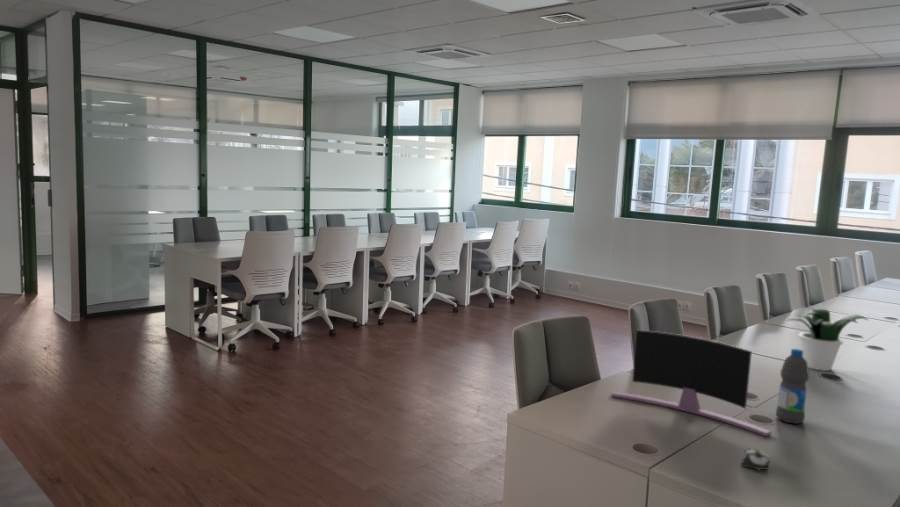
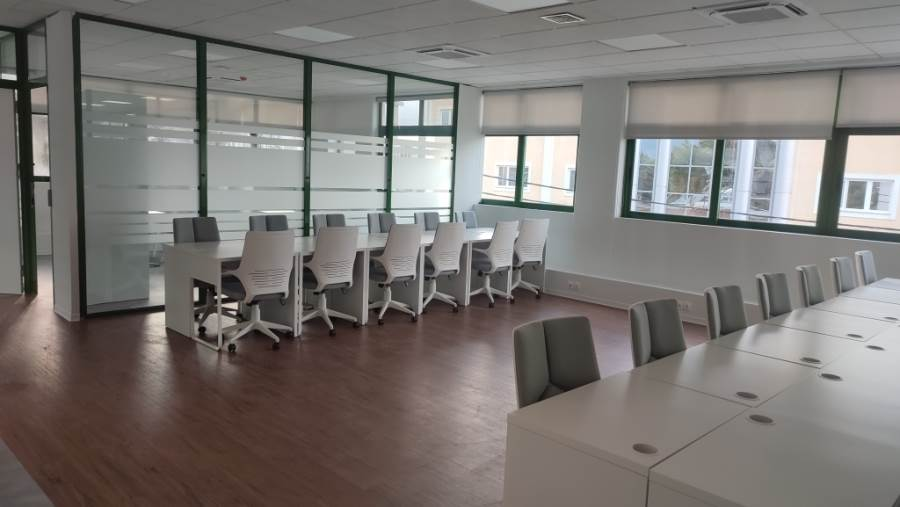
- water bottle [775,348,810,425]
- monitor [610,329,773,437]
- potted plant [786,307,869,372]
- computer mouse [740,447,770,472]
